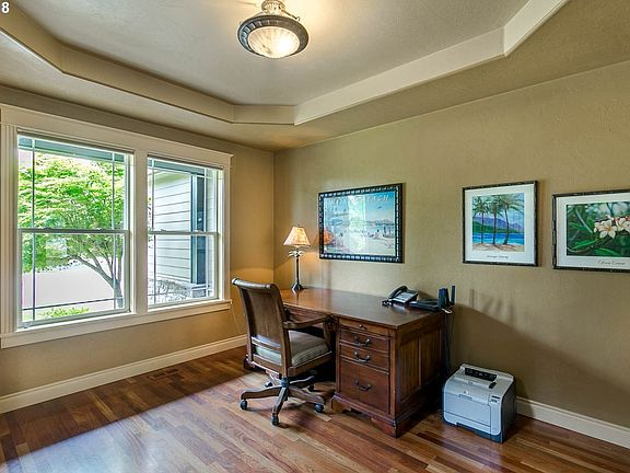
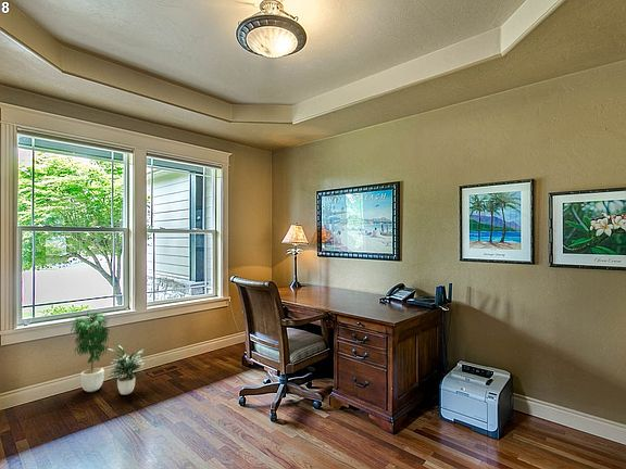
+ potted plant [70,308,146,396]
